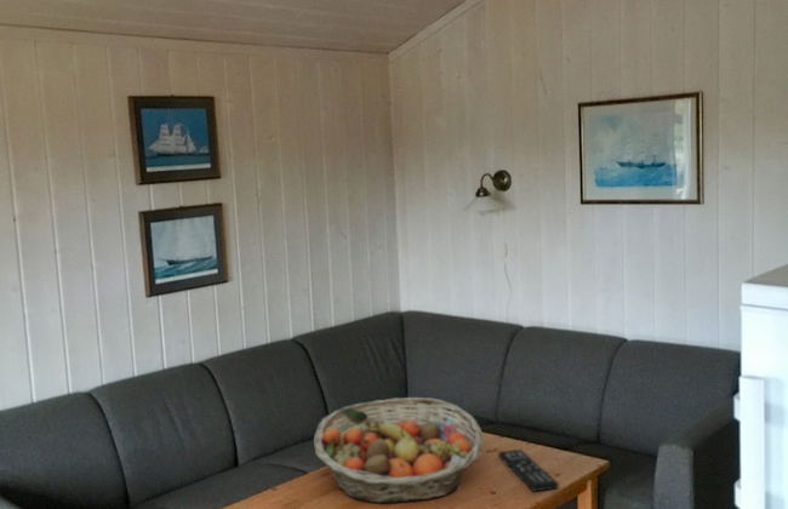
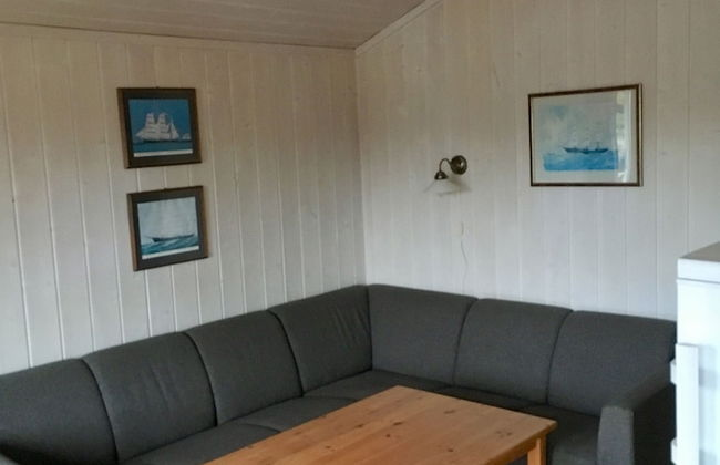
- fruit basket [313,396,485,504]
- remote control [497,448,560,492]
